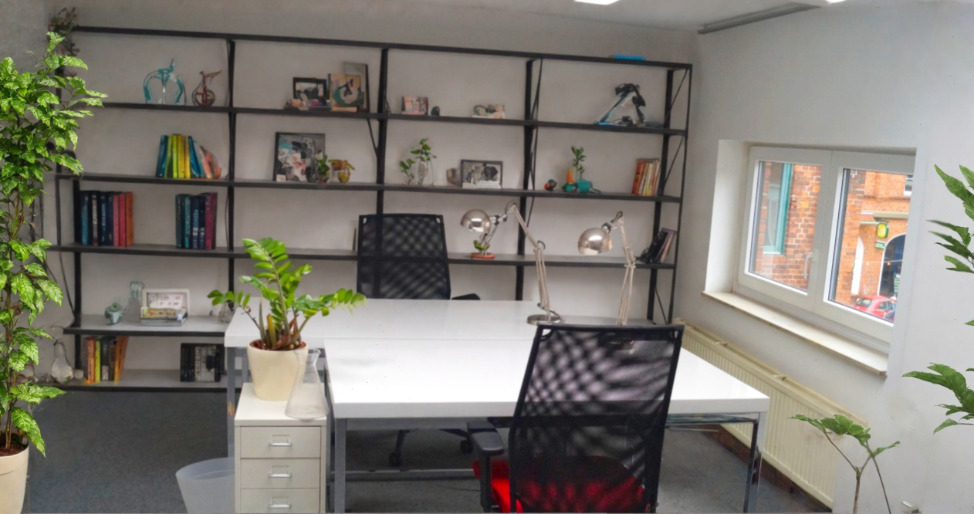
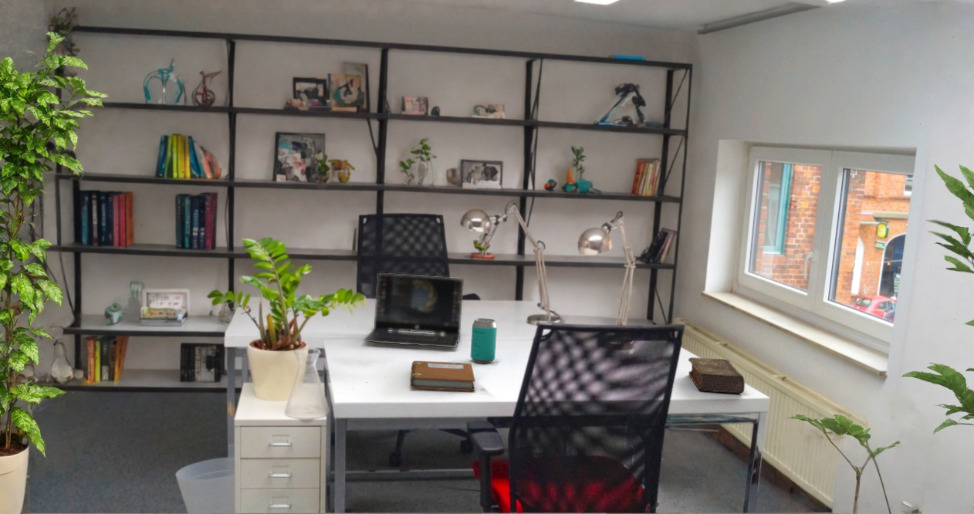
+ laptop computer [362,272,465,349]
+ book [687,357,746,394]
+ notebook [409,360,476,392]
+ beverage can [470,317,498,364]
